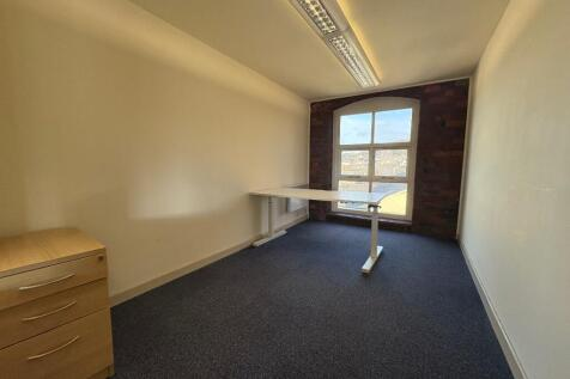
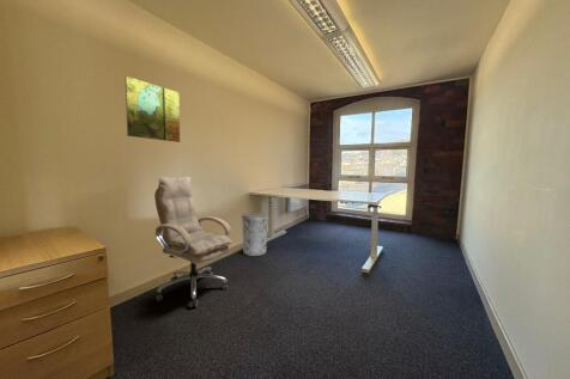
+ map [125,75,181,143]
+ trash can [241,212,269,257]
+ office chair [153,176,234,307]
